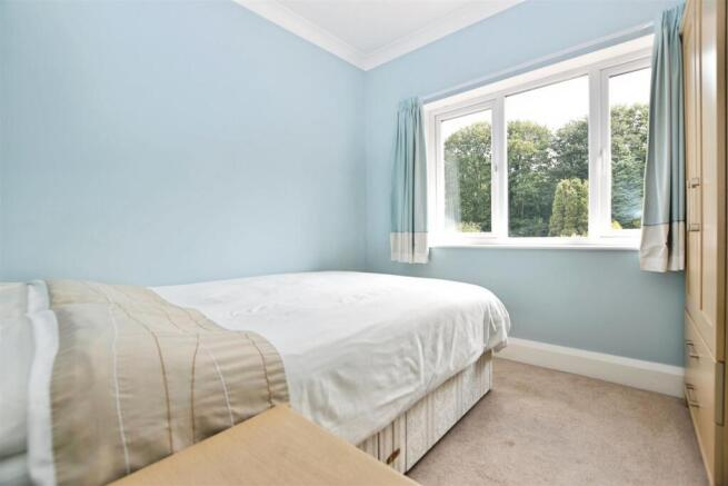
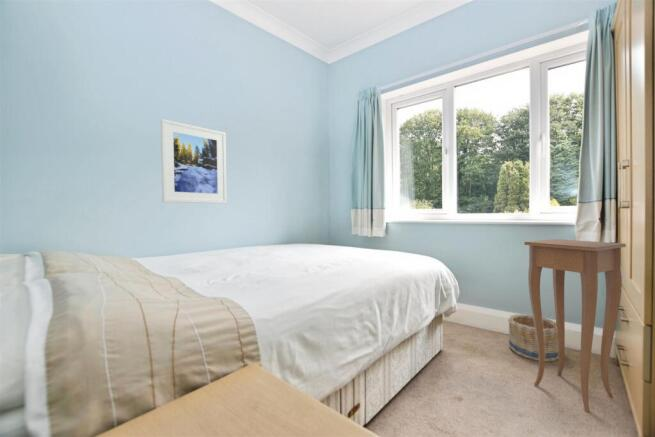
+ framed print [160,118,228,204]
+ basket [507,313,558,363]
+ side table [523,238,627,413]
